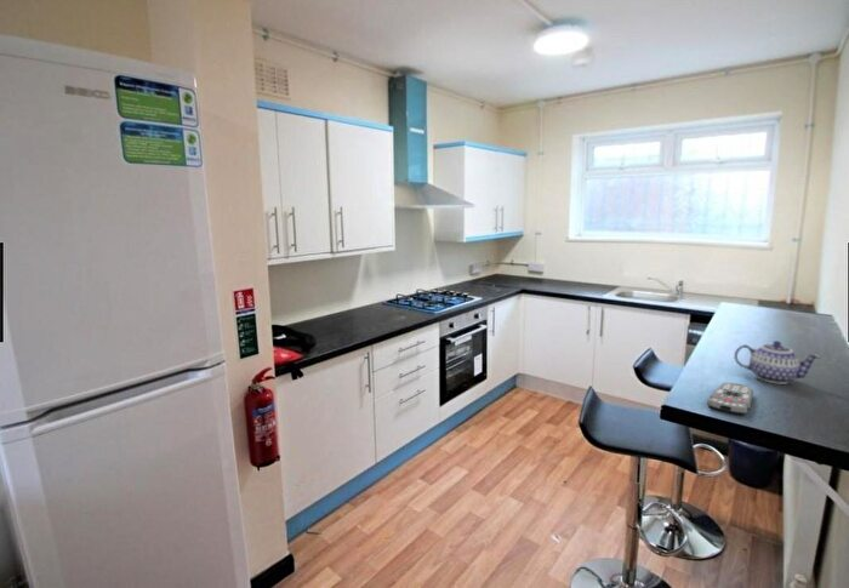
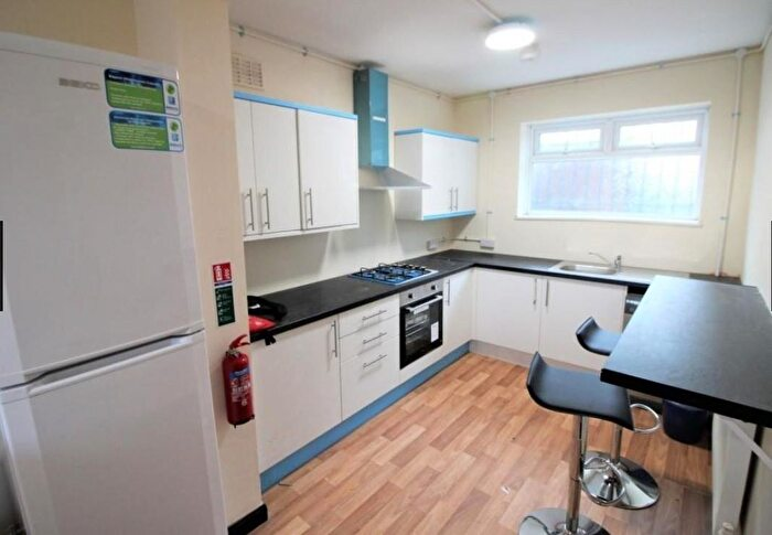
- teapot [734,339,822,386]
- remote control [706,382,754,416]
